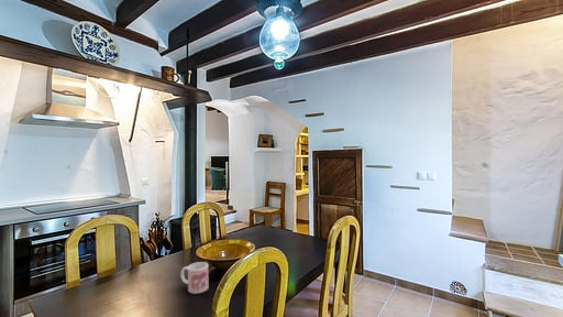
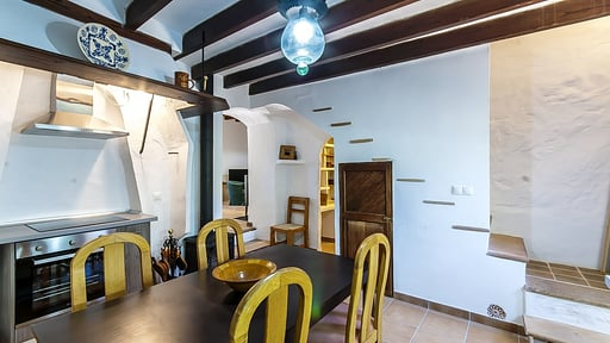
- mug [180,261,209,295]
